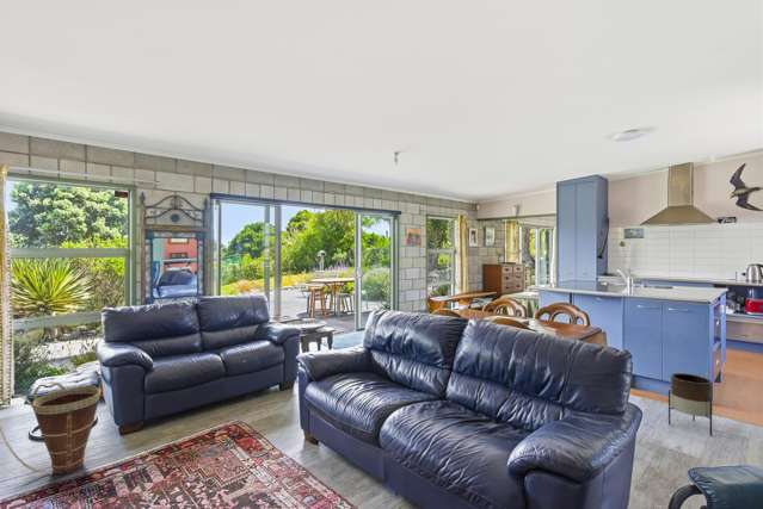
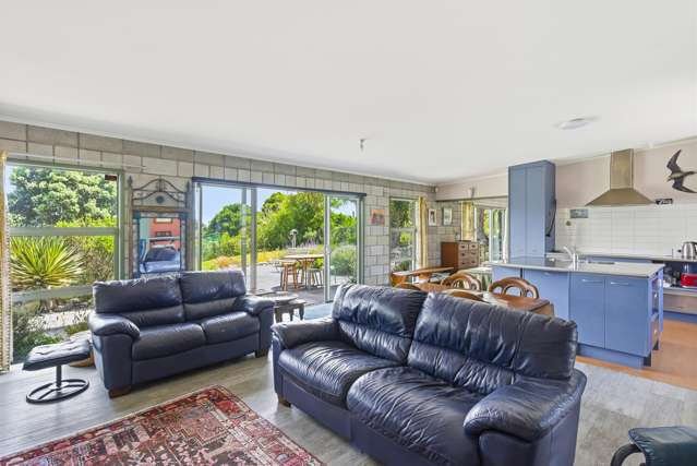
- basket [0,380,101,476]
- planter [667,372,714,437]
